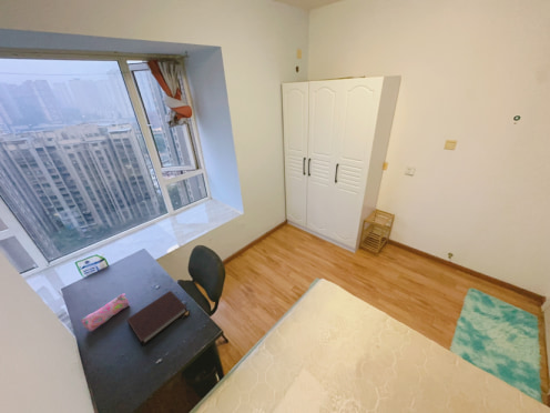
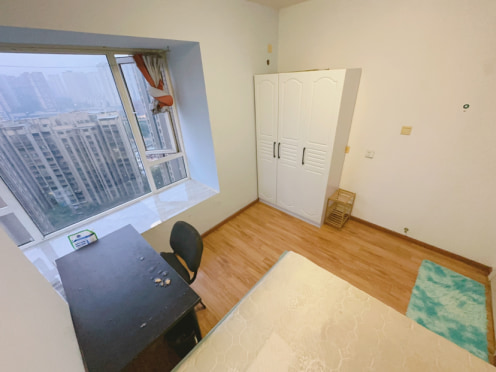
- pencil case [80,292,131,333]
- notebook [126,290,190,346]
